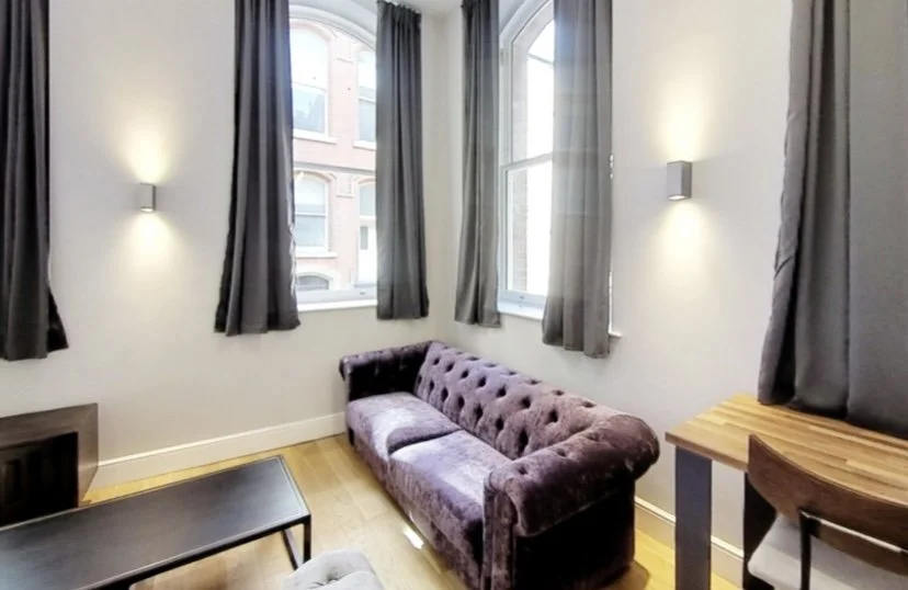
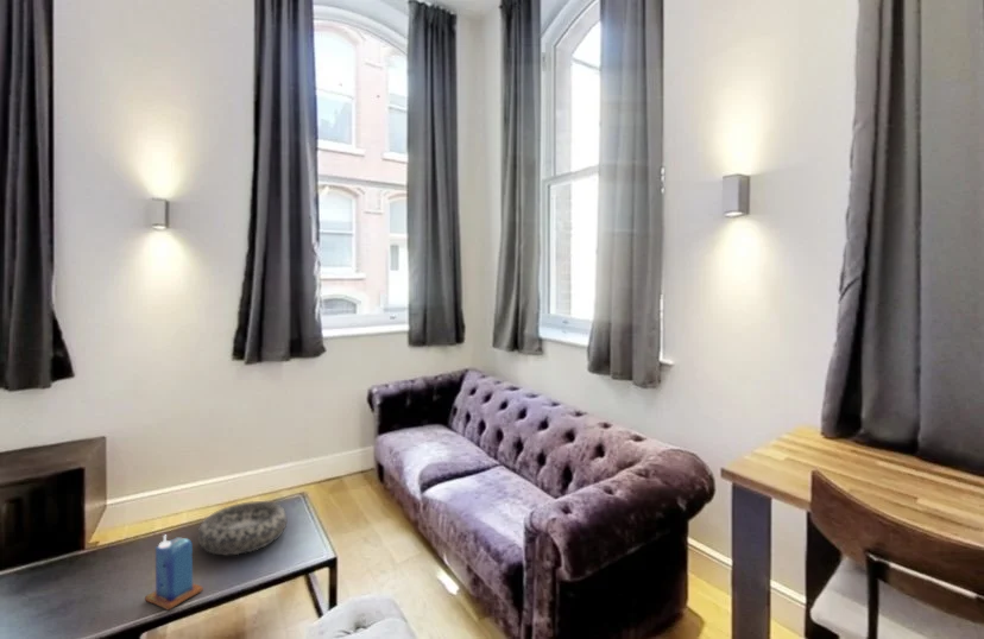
+ decorative bowl [196,500,289,556]
+ candle [144,533,204,612]
